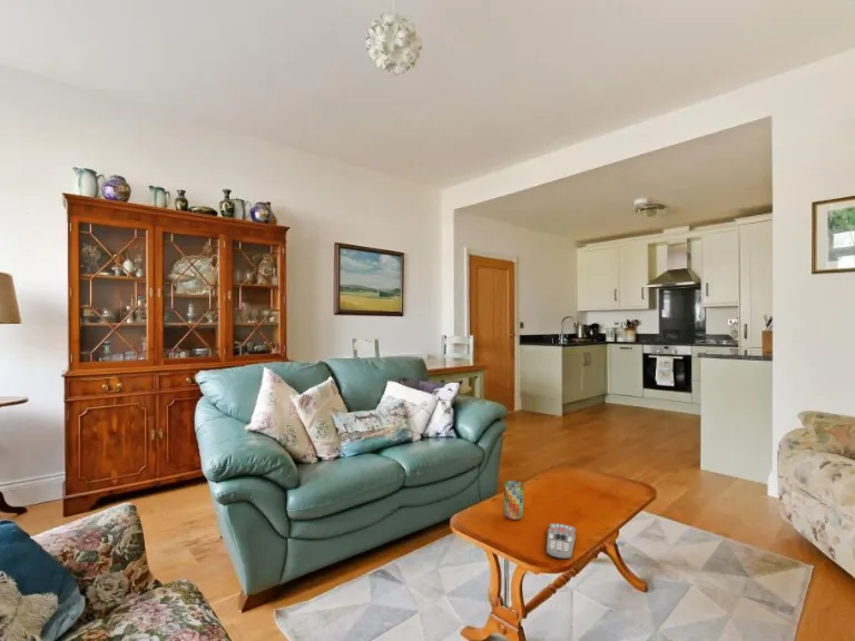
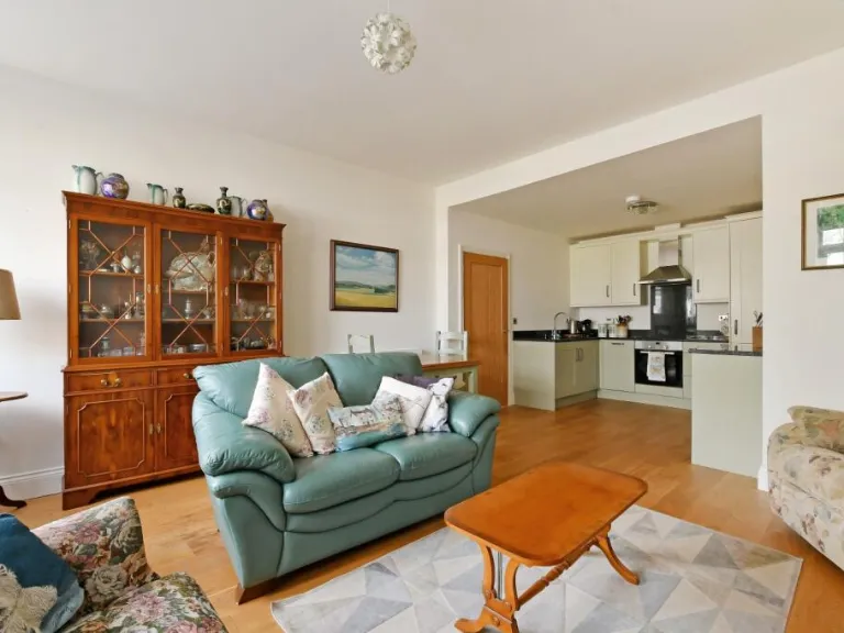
- remote control [546,522,577,561]
- cup [502,480,524,521]
